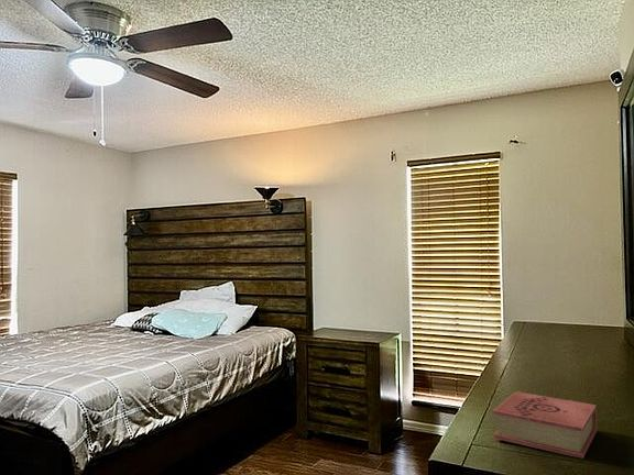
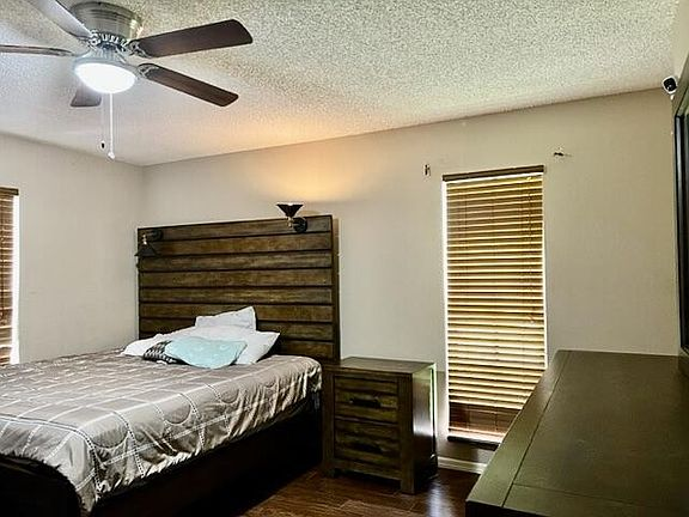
- book [492,390,598,460]
